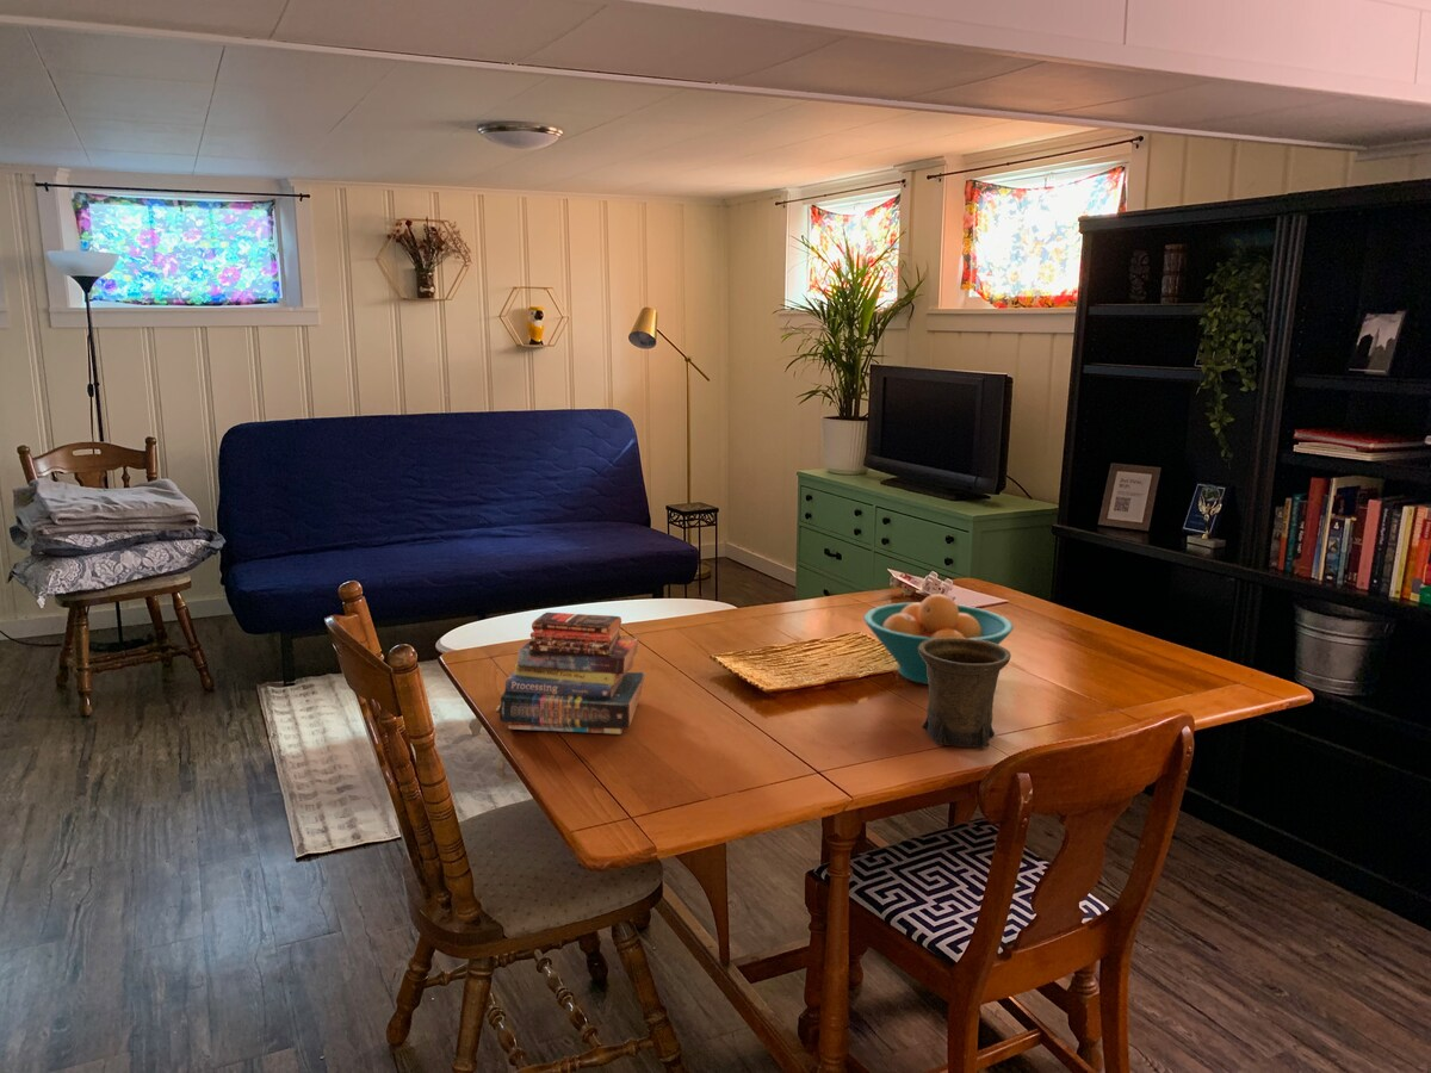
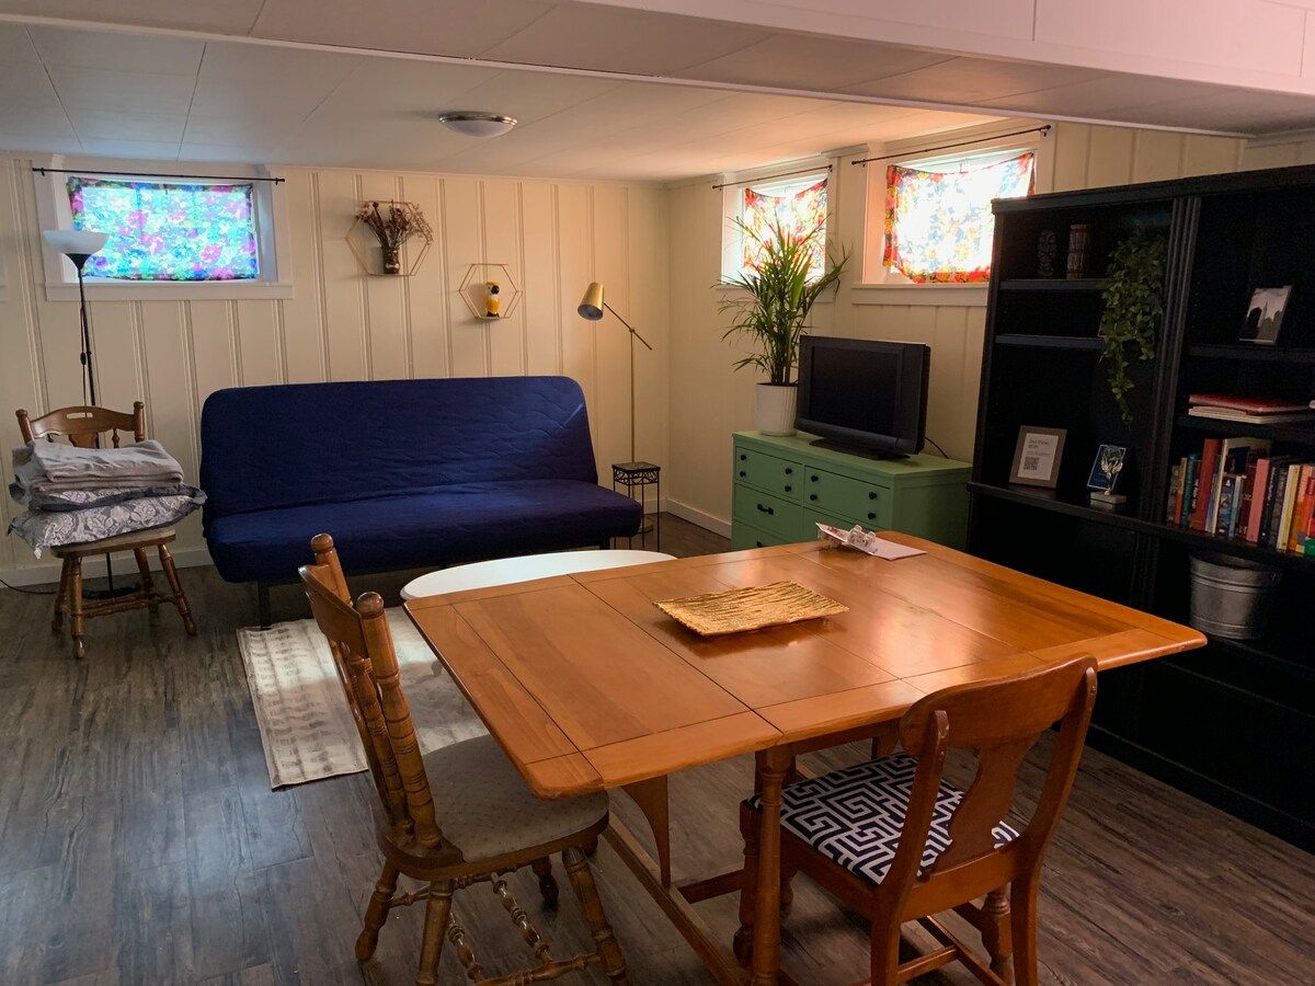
- book [495,612,646,736]
- mug [918,638,1012,749]
- fruit bowl [862,593,1015,686]
